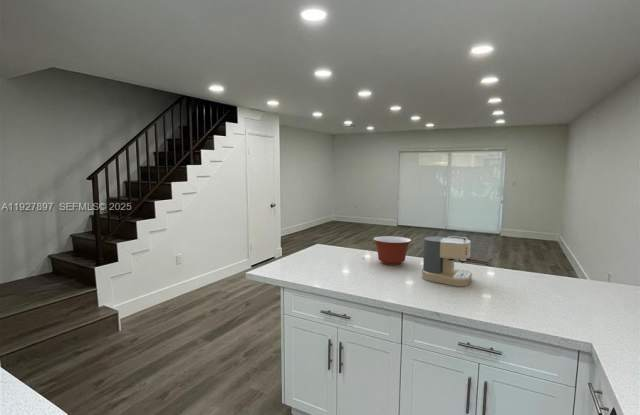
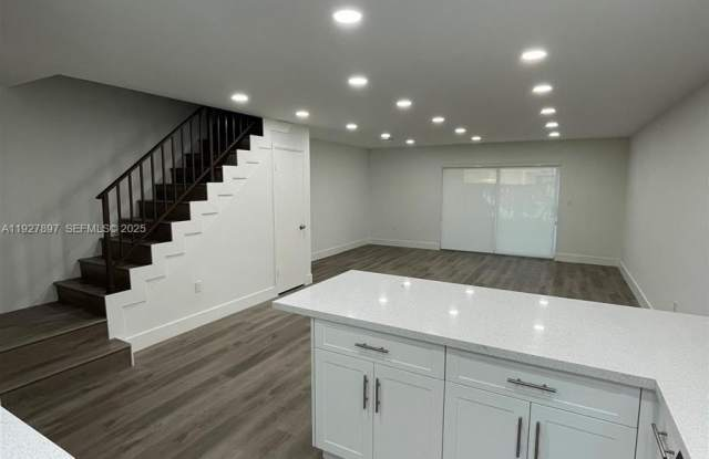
- mixing bowl [372,235,412,266]
- coffee maker [421,235,490,287]
